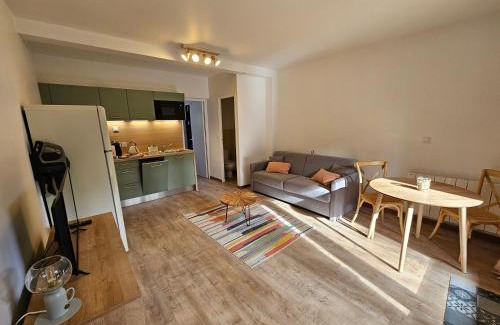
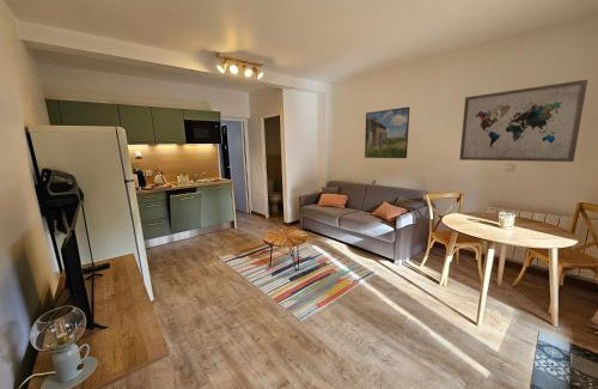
+ wall art [459,79,588,163]
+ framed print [364,105,411,159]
